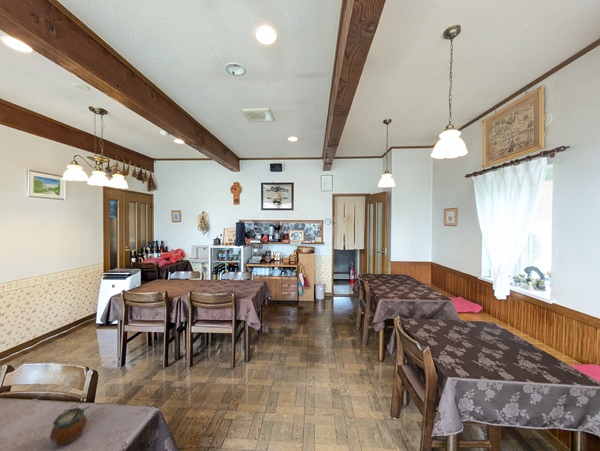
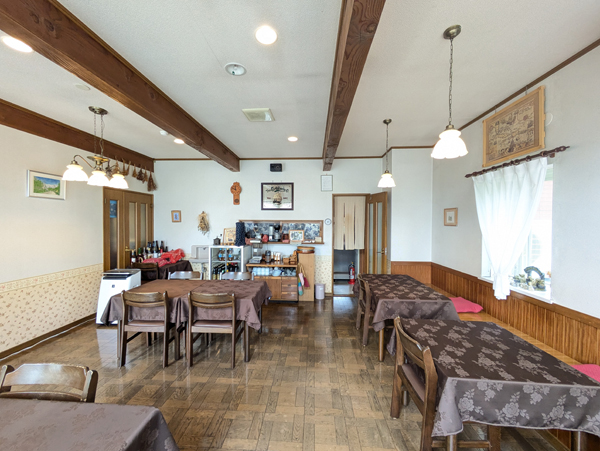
- gourd [49,405,91,446]
